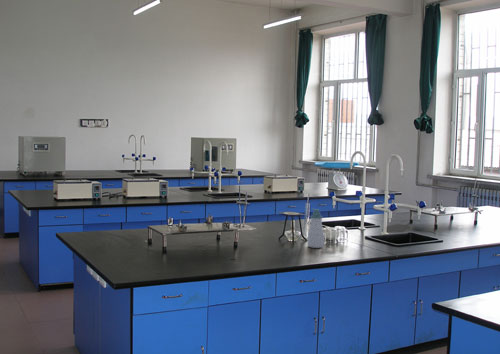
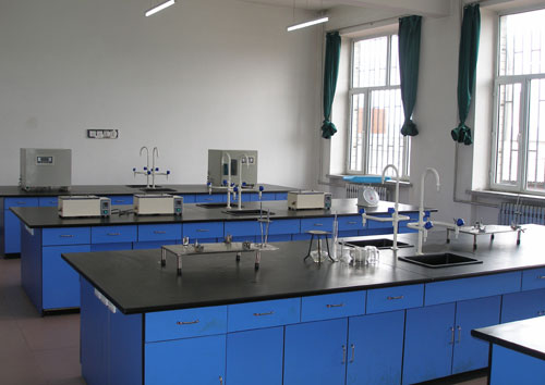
- soap bottle [307,208,325,249]
